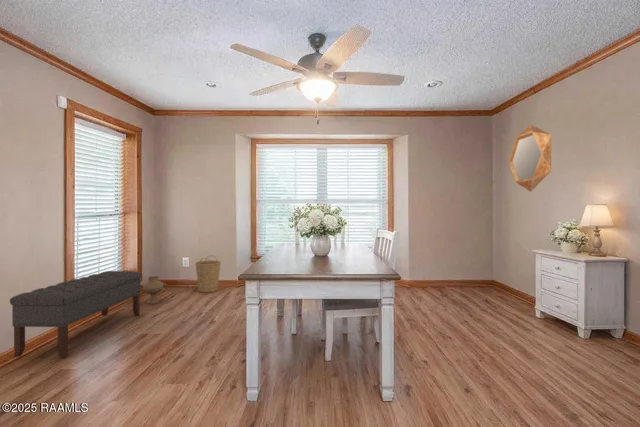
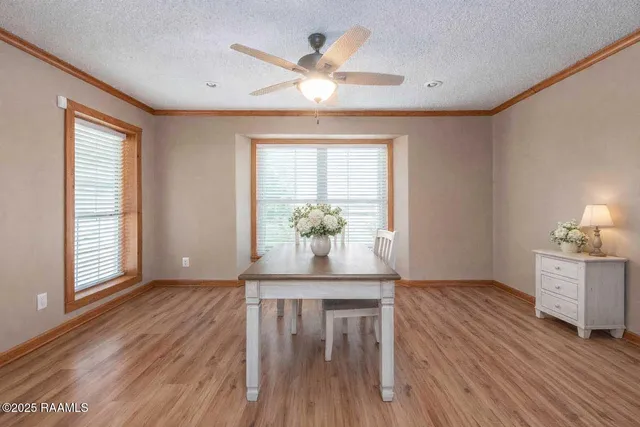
- home mirror [508,124,552,193]
- vase [141,275,167,305]
- basket [194,255,222,294]
- bench [9,270,143,358]
